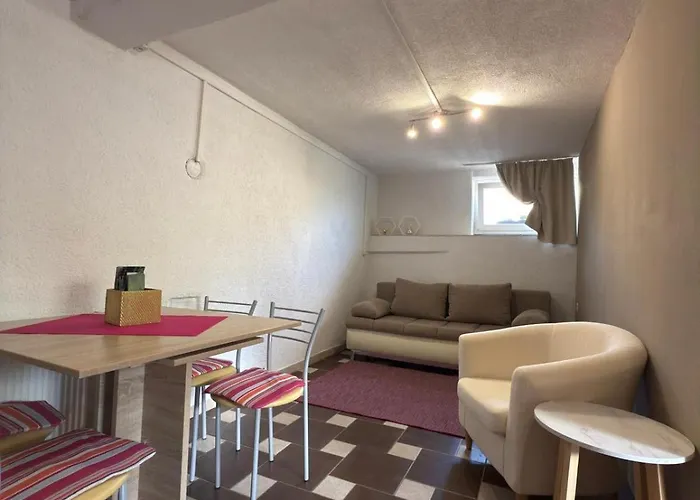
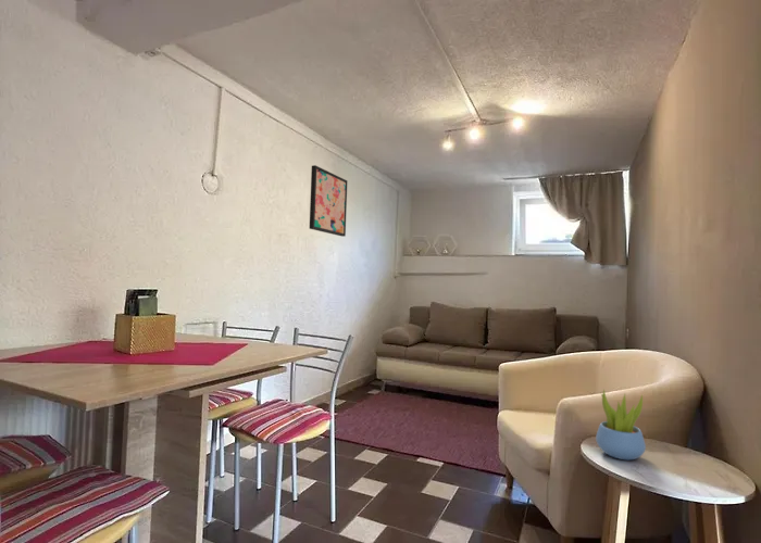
+ wall art [309,164,348,238]
+ succulent plant [595,388,647,460]
